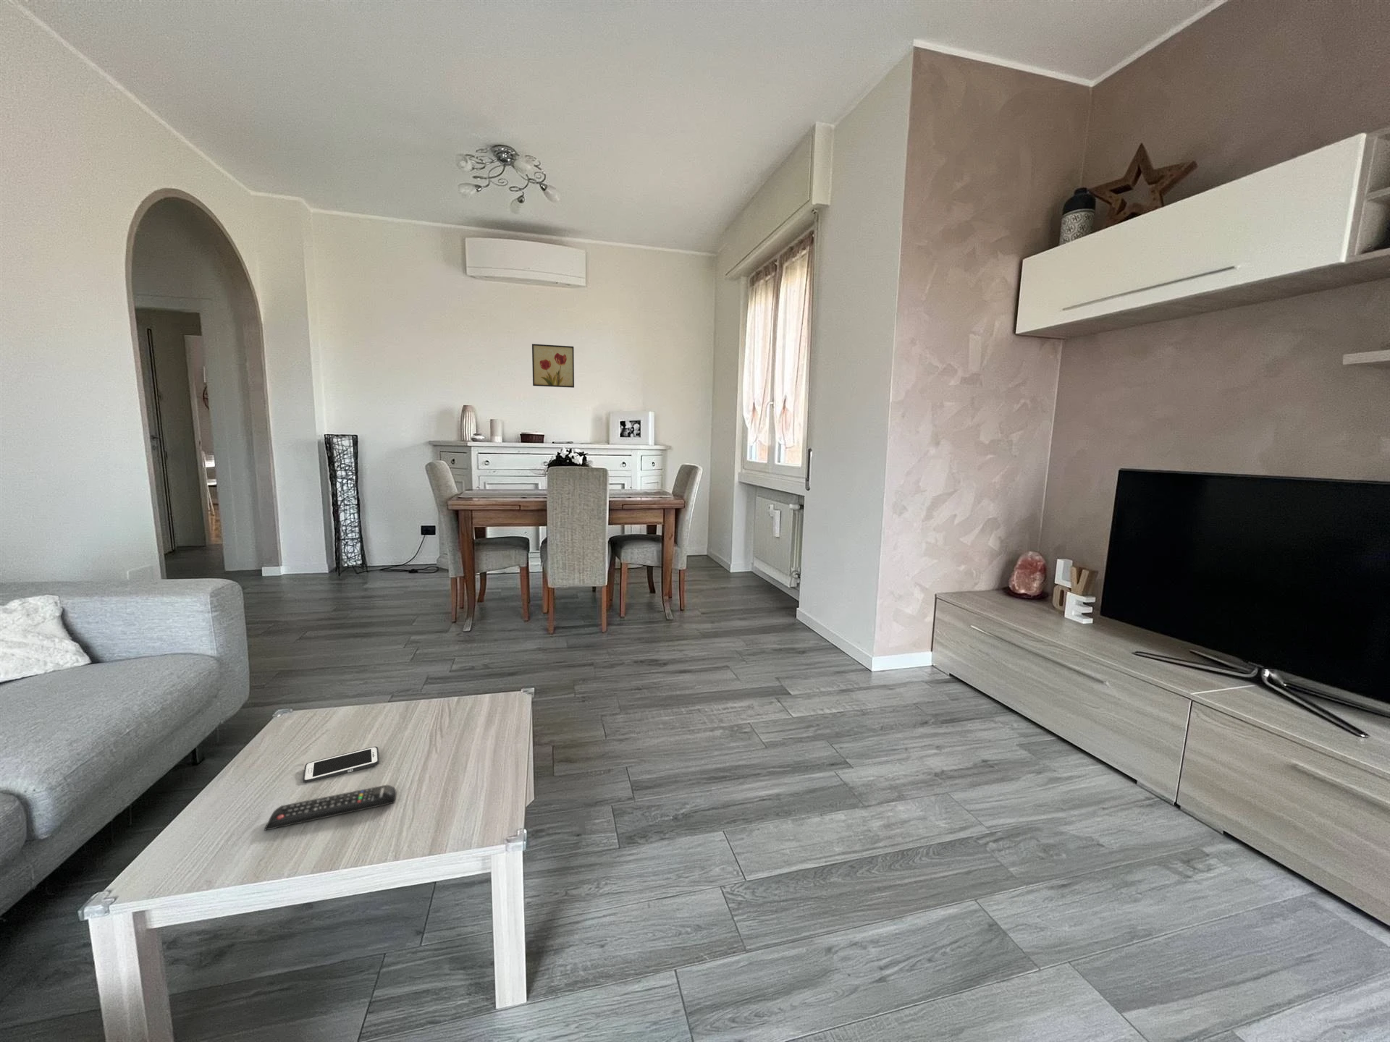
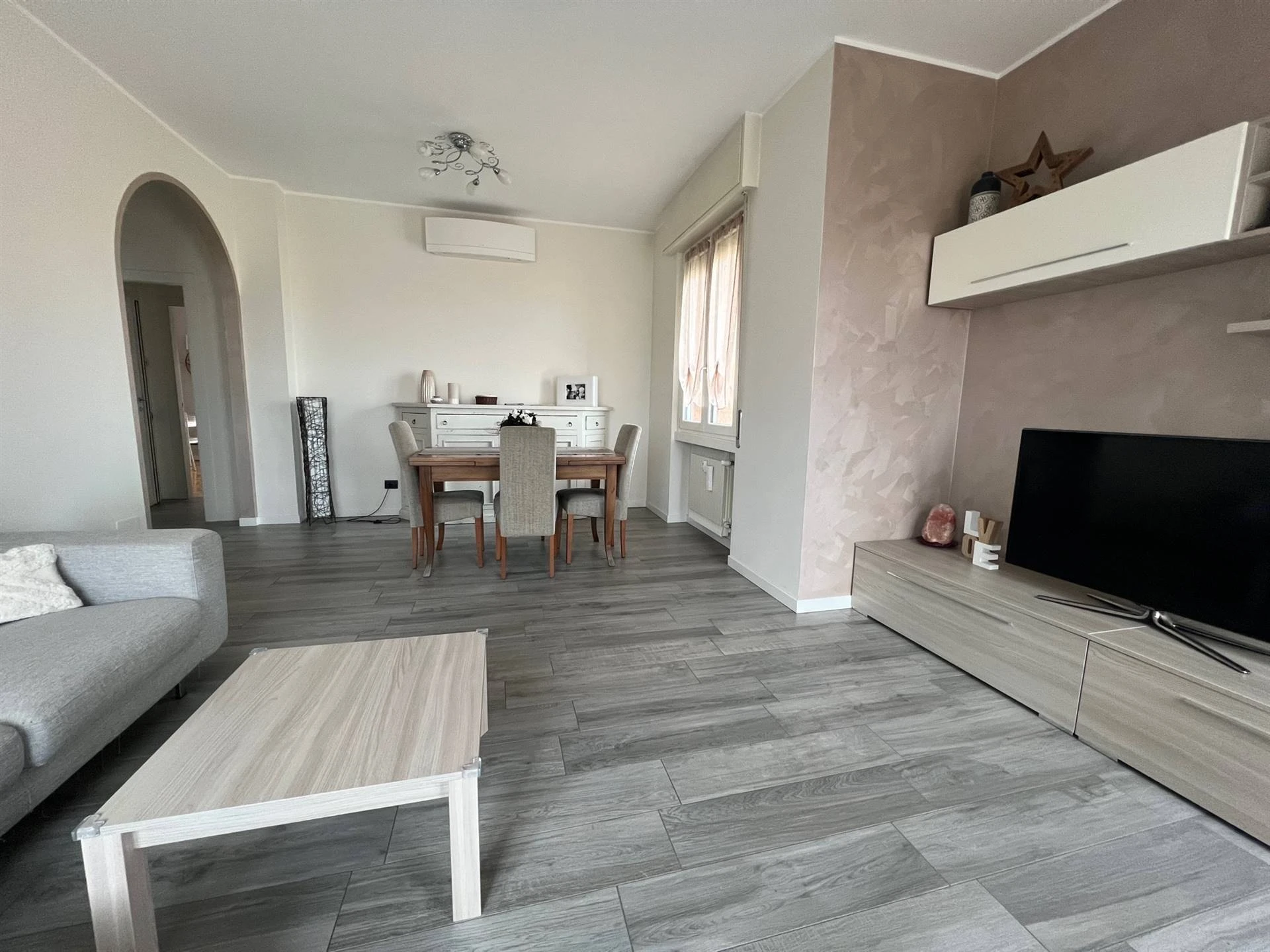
- wall art [532,343,575,389]
- cell phone [302,746,380,784]
- remote control [264,785,397,832]
